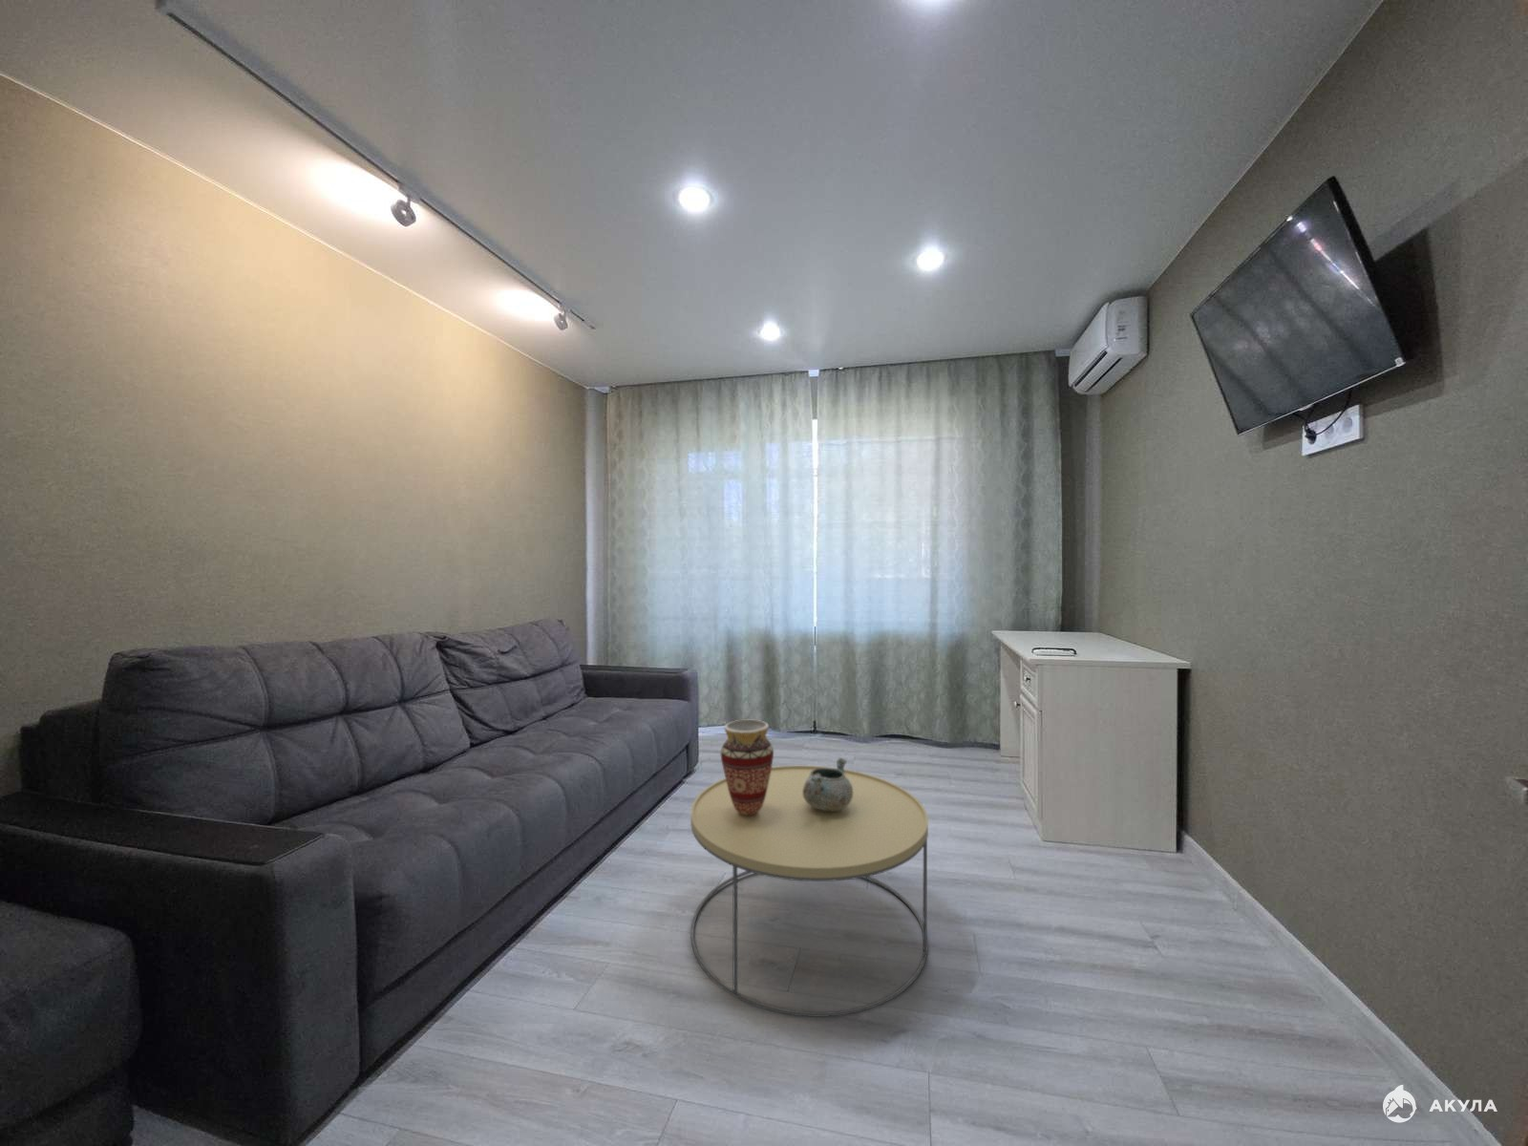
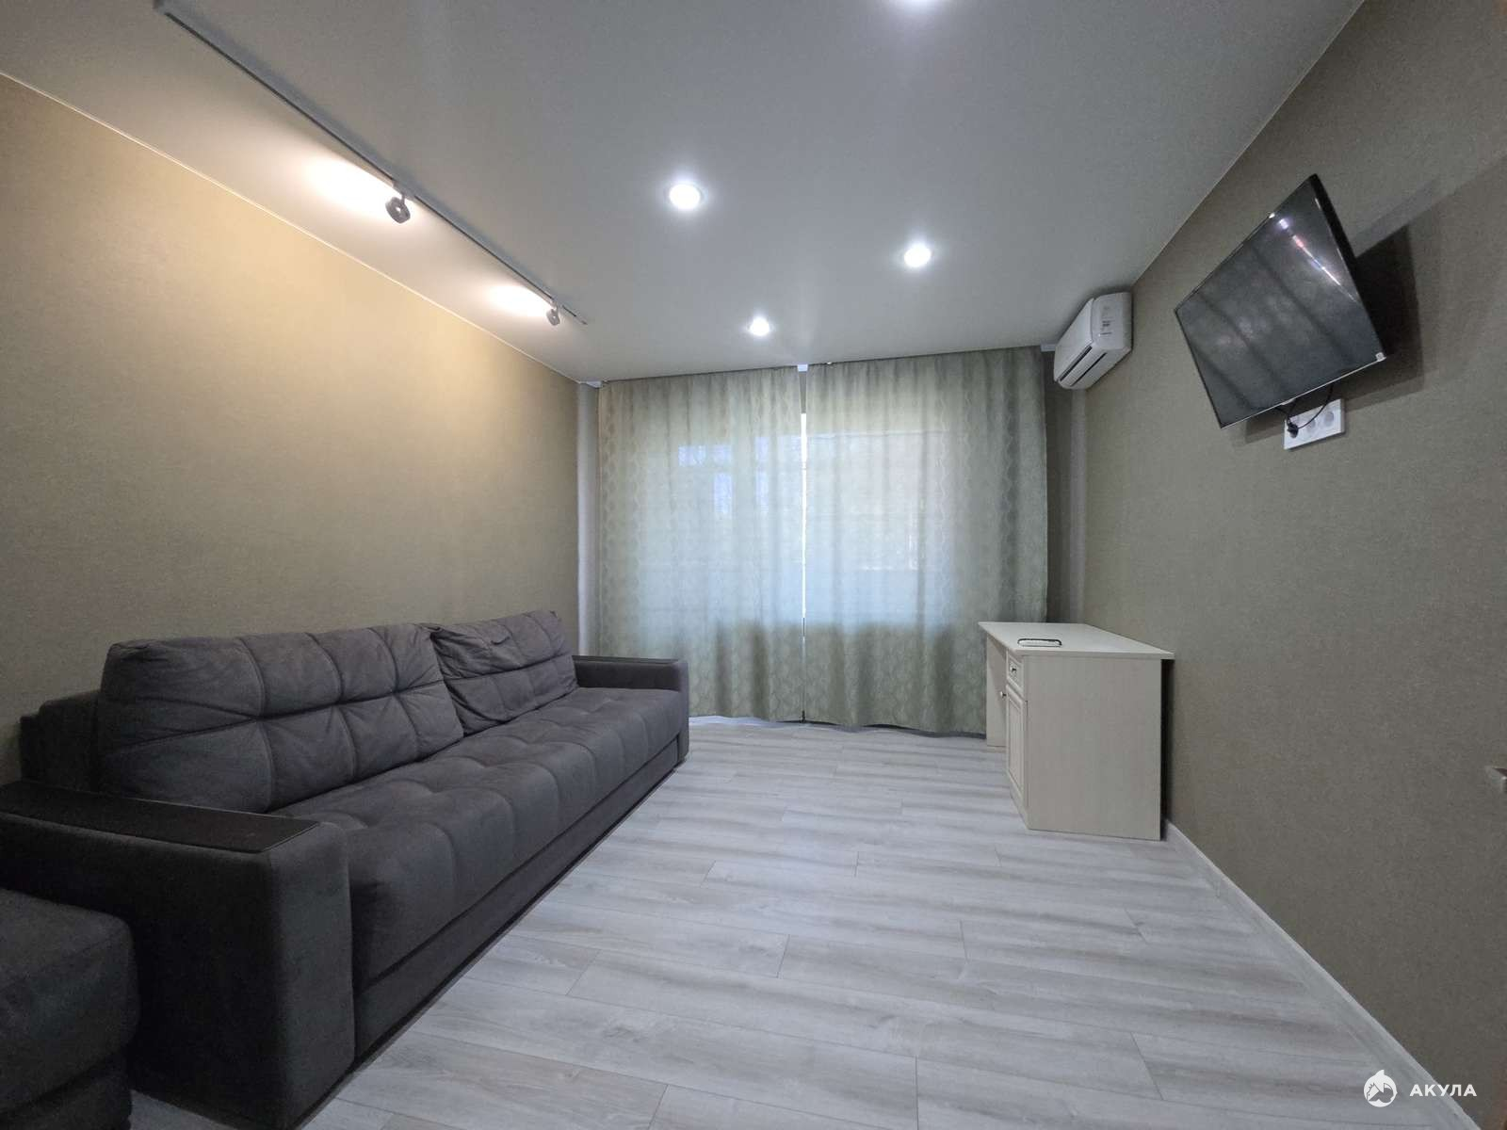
- decorative bowl [804,757,853,811]
- coffee table [689,764,929,1018]
- vase [719,719,775,816]
